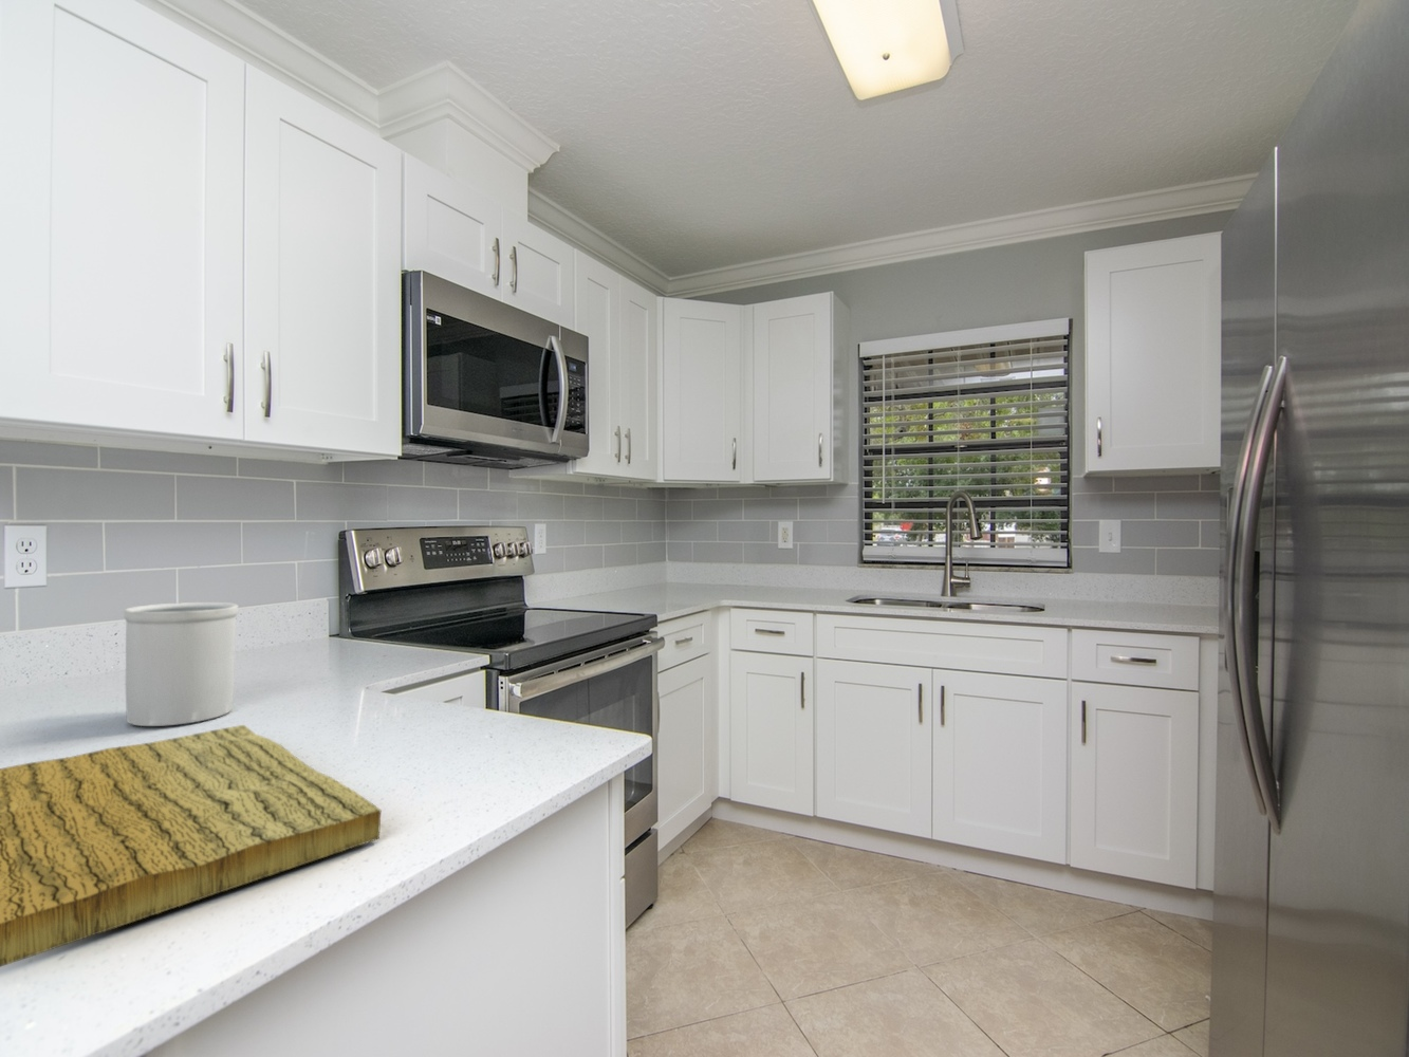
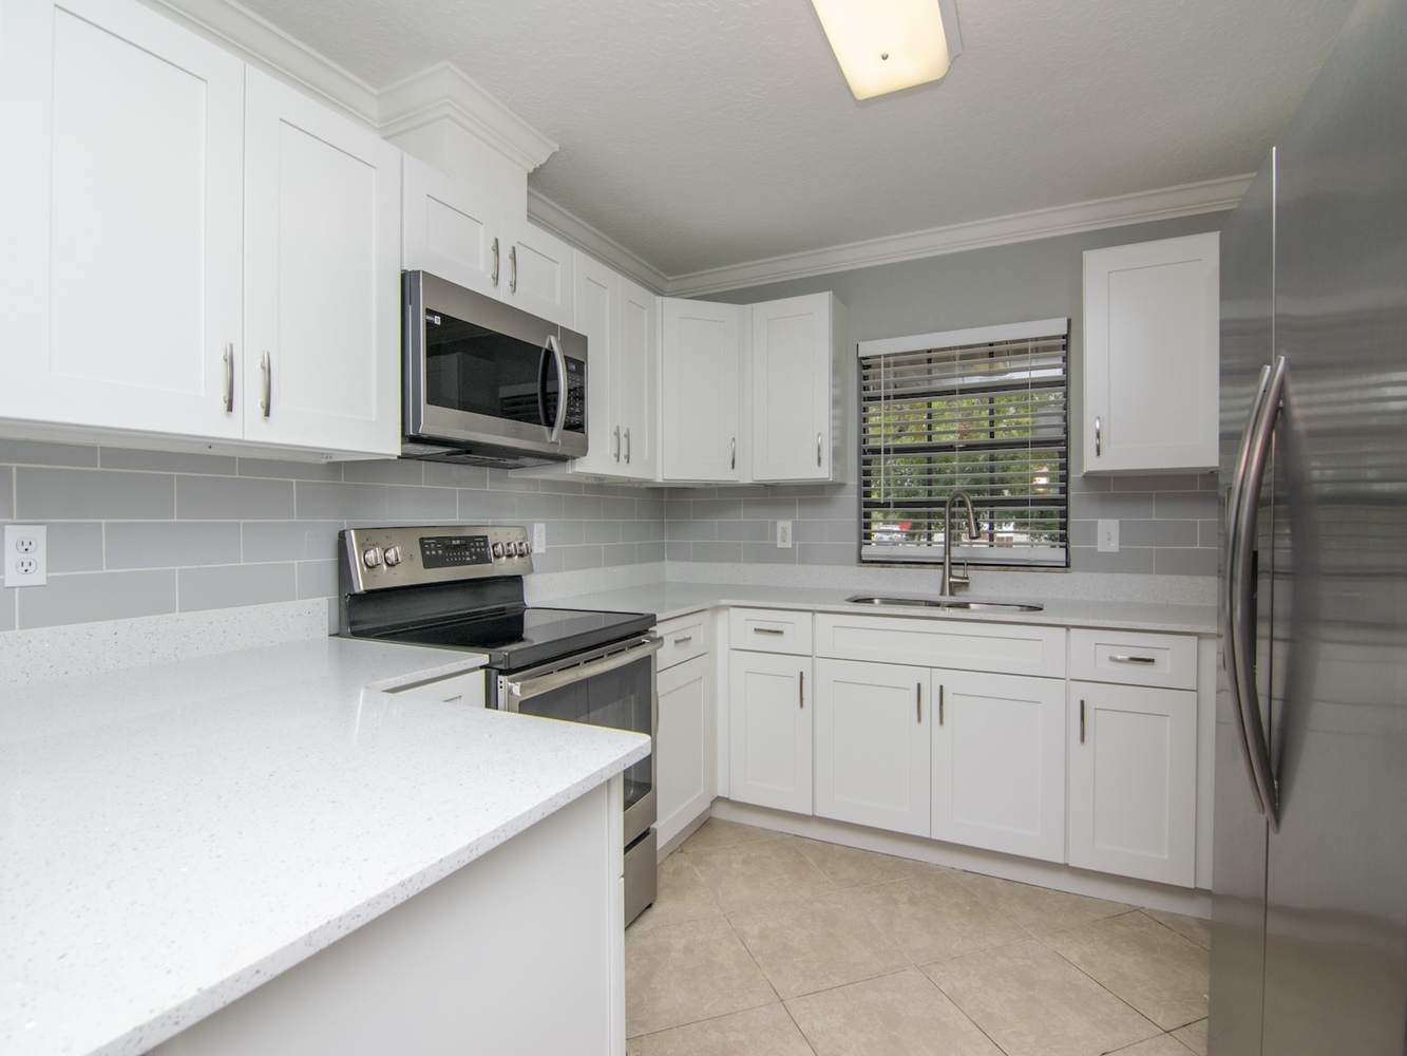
- cutting board [0,724,382,968]
- utensil holder [122,602,239,727]
